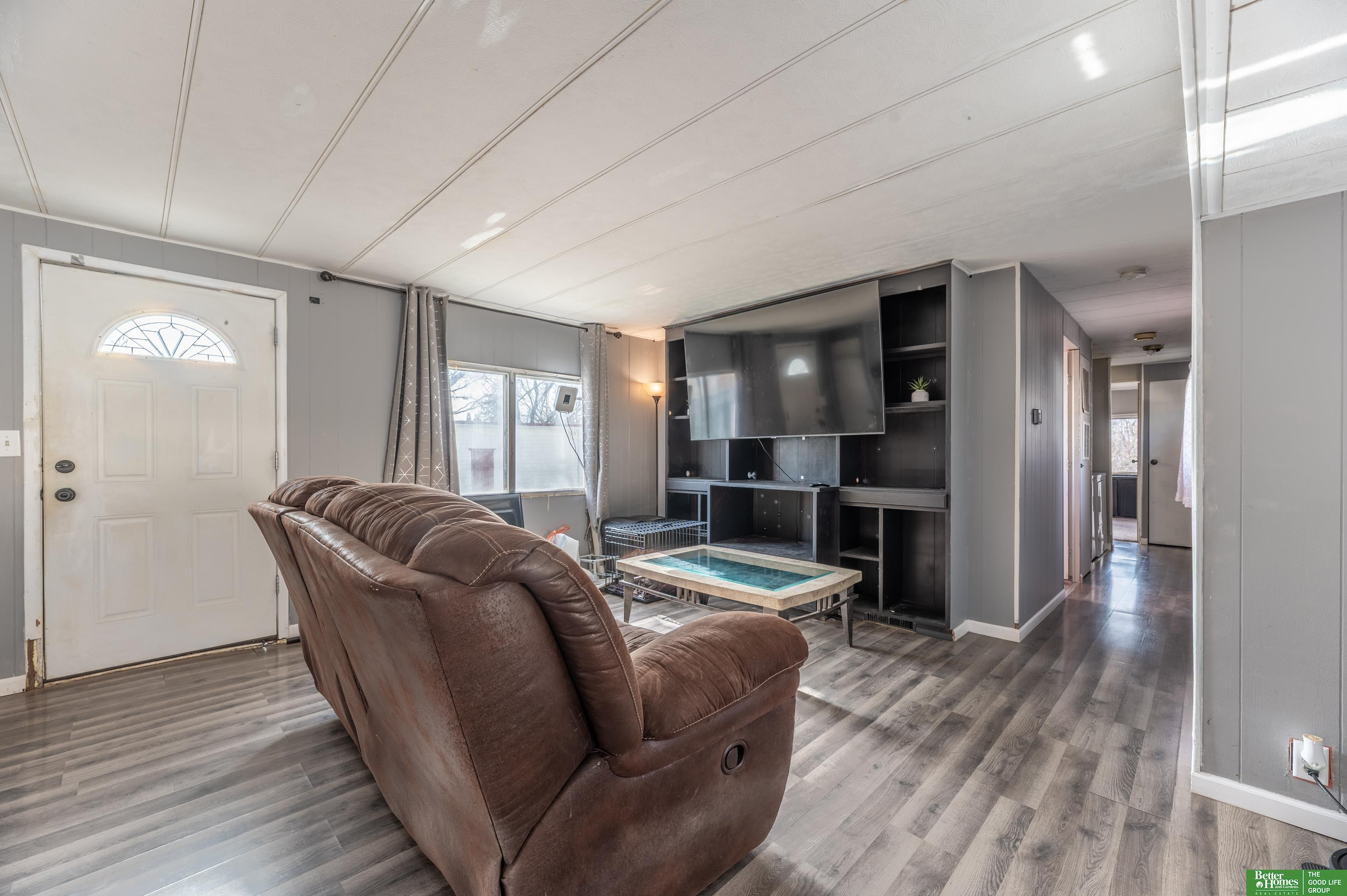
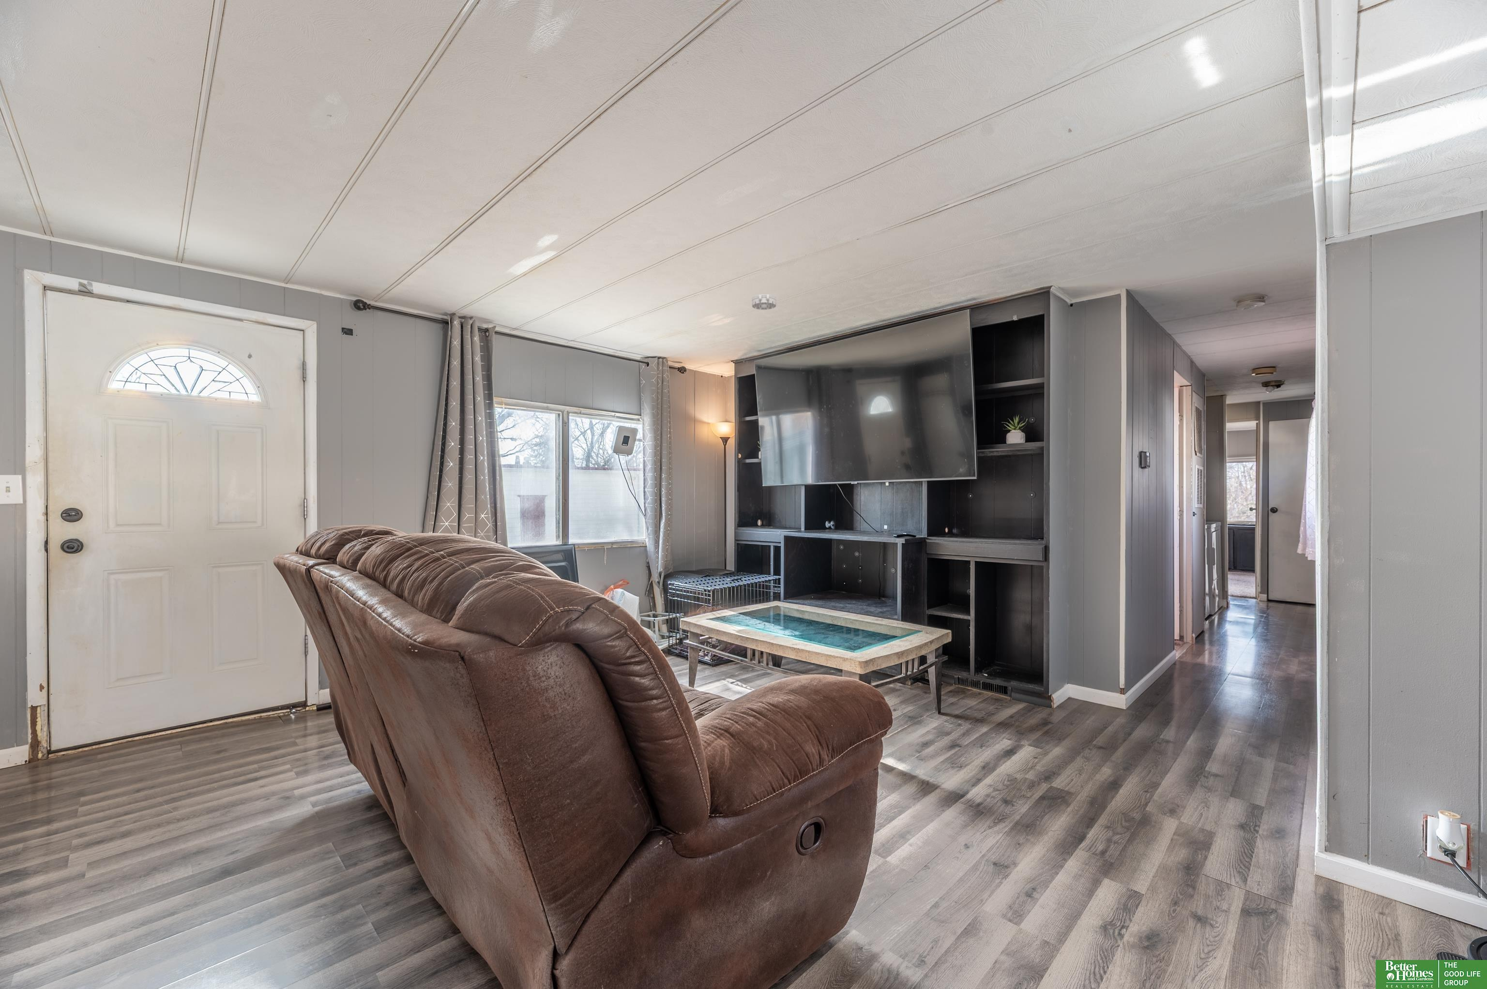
+ smoke detector [752,294,777,310]
